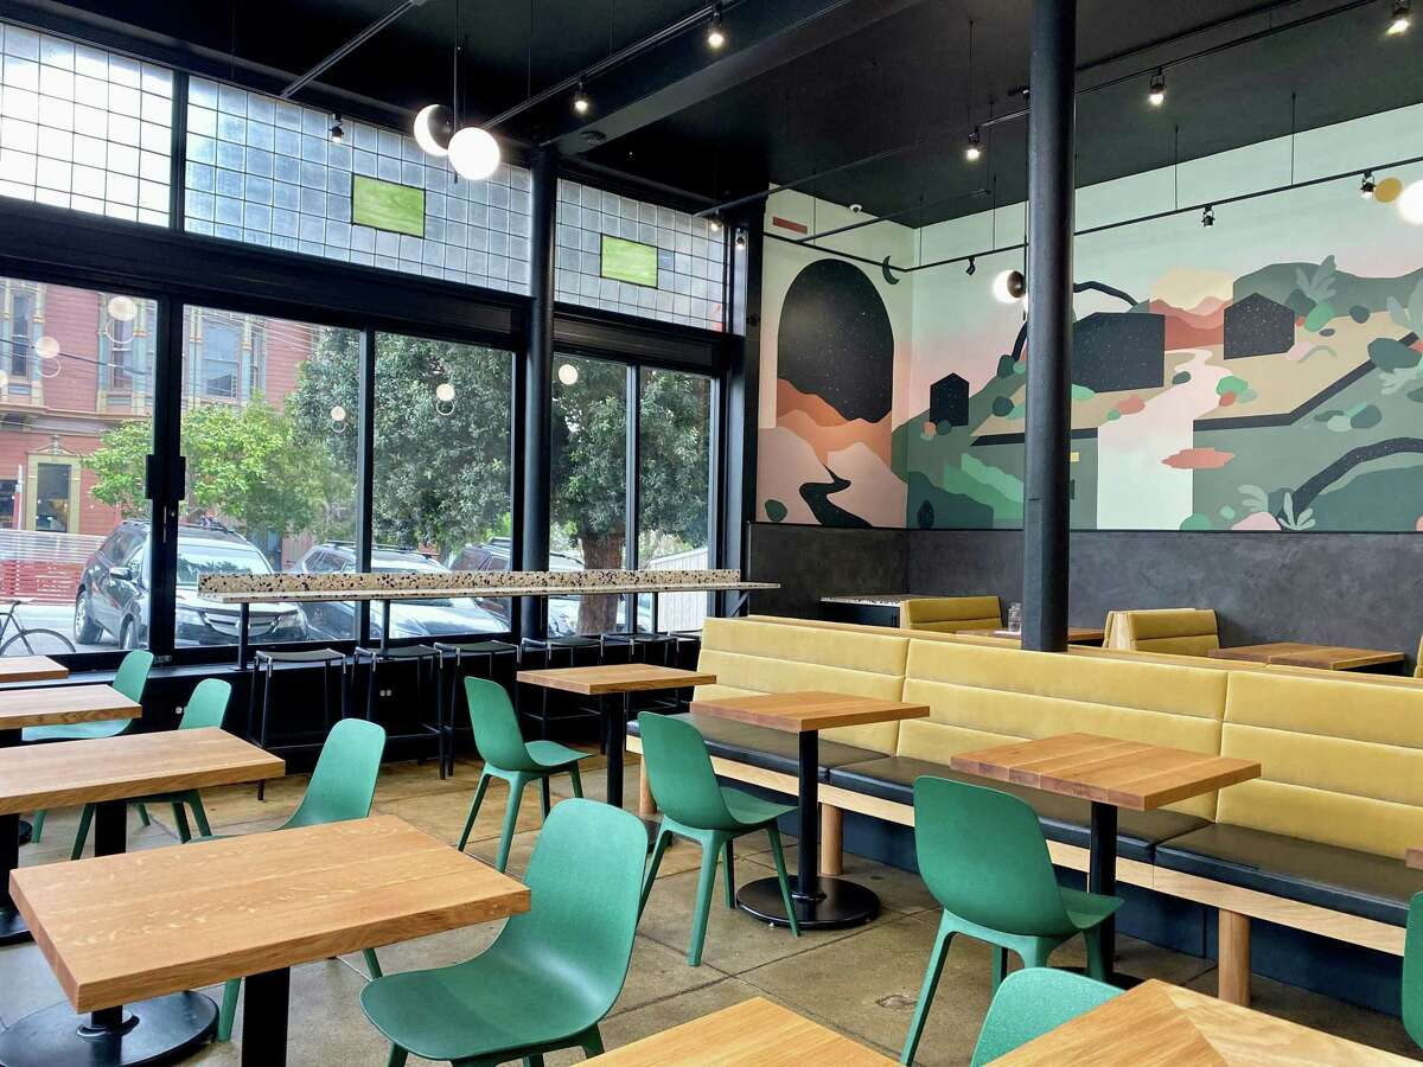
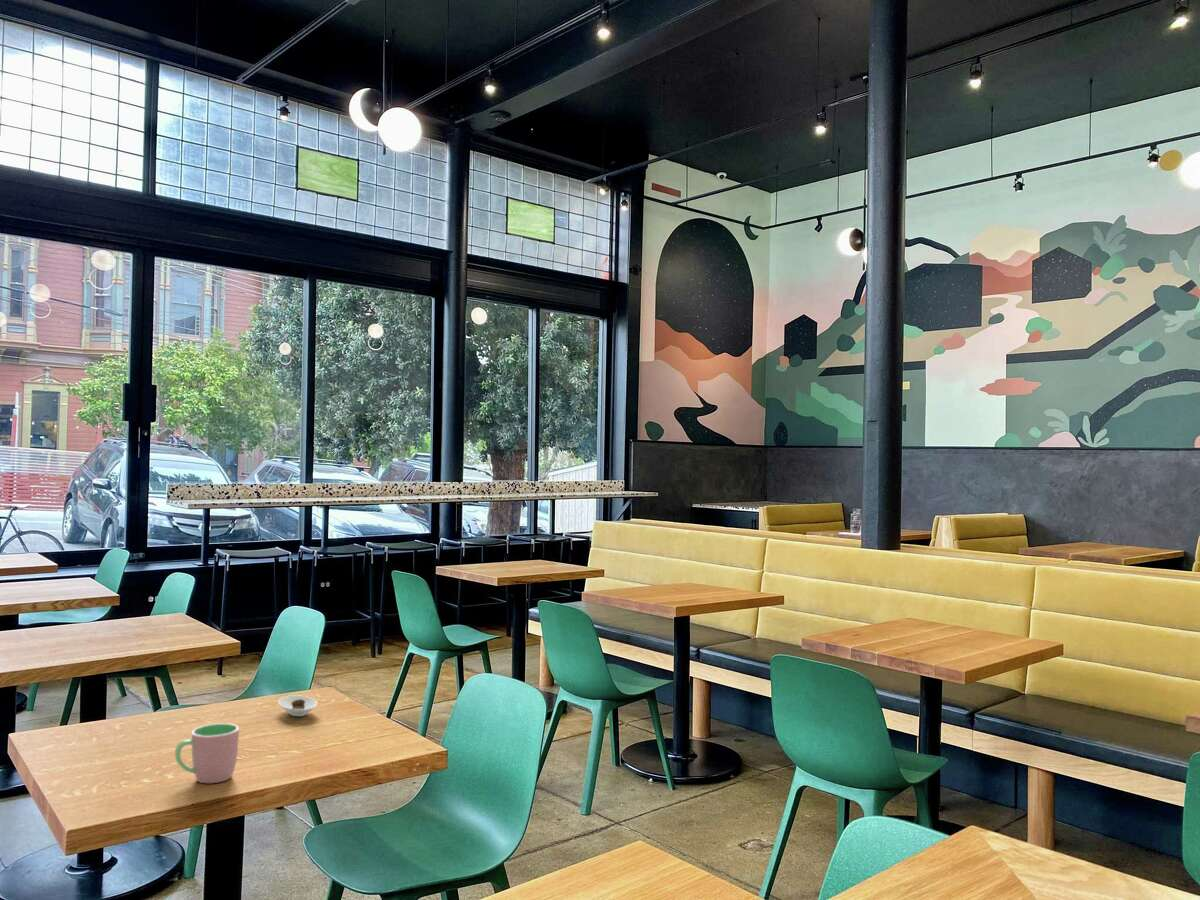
+ saucer [277,694,318,717]
+ cup [174,722,240,784]
